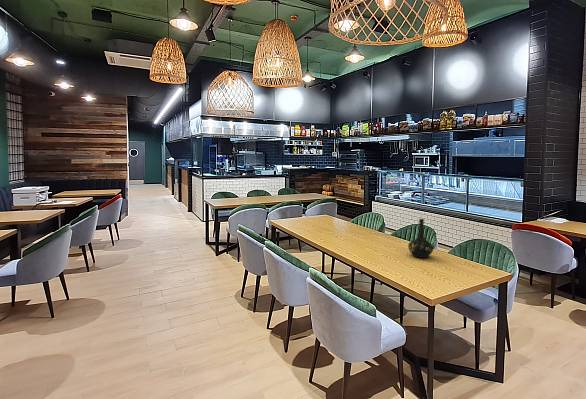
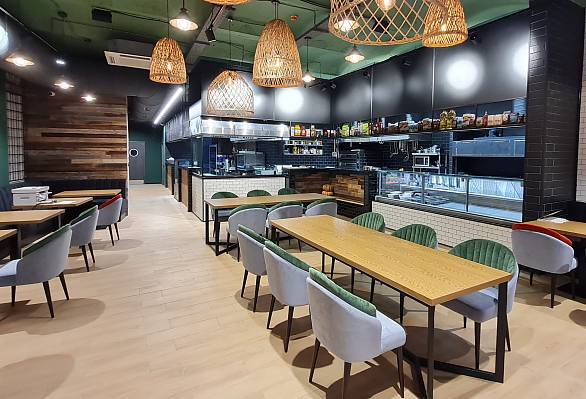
- bottle [407,218,435,259]
